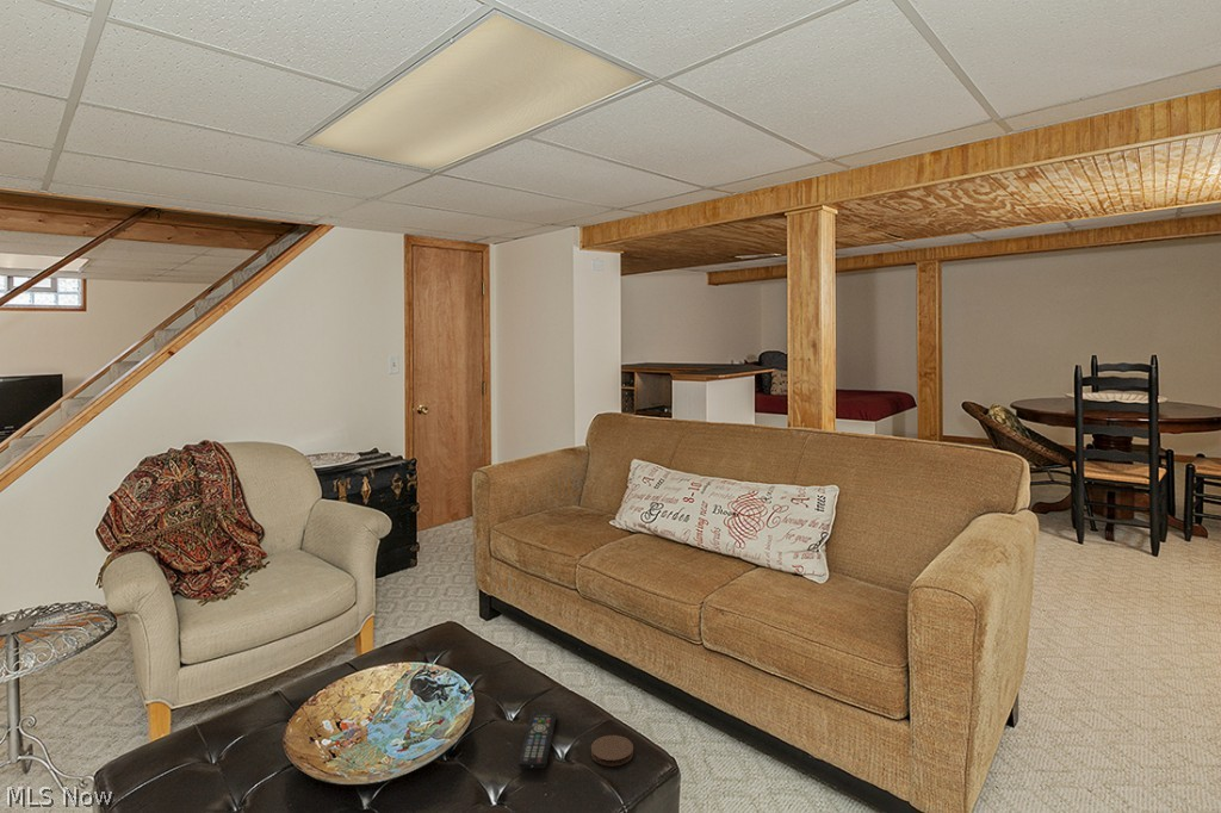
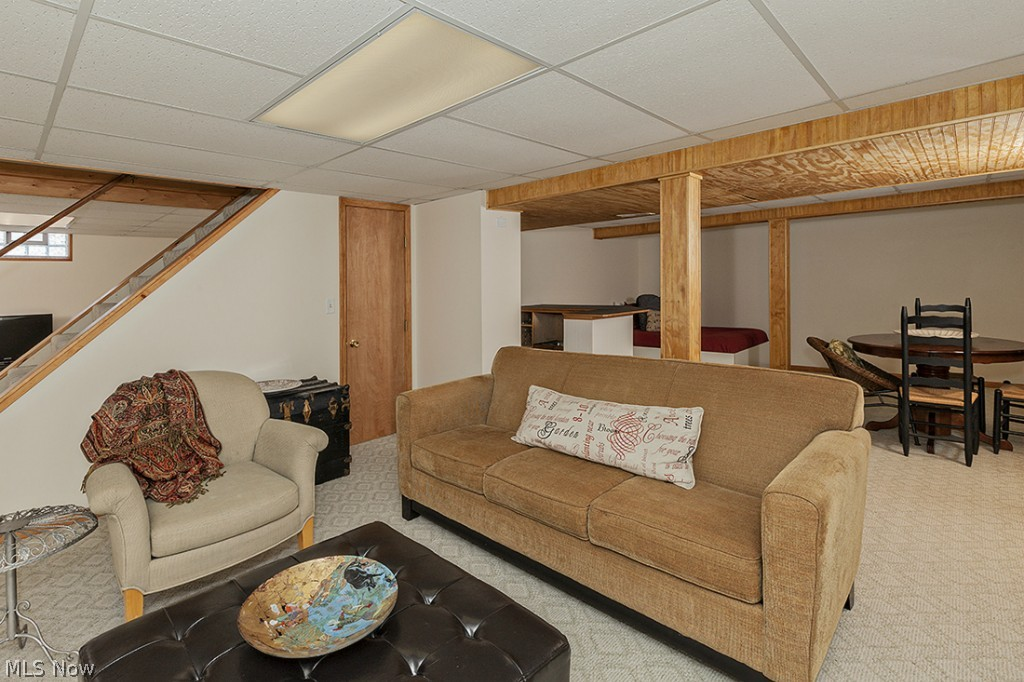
- coaster [590,734,634,767]
- remote control [517,710,558,769]
